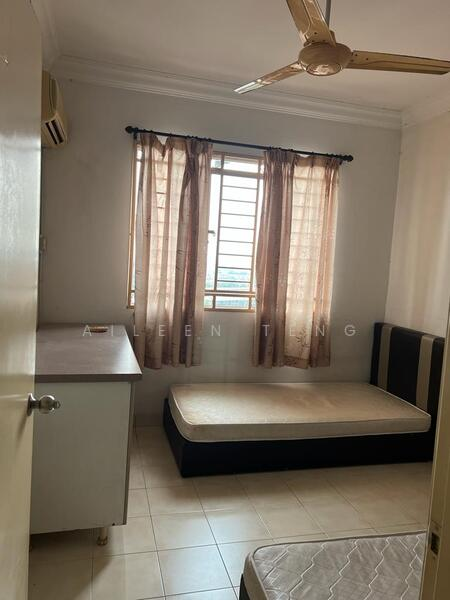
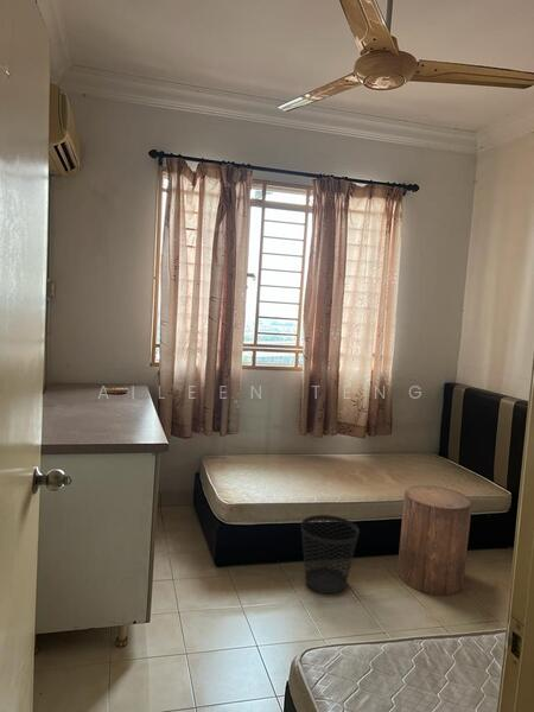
+ stool [396,484,473,597]
+ wastebasket [300,514,361,595]
